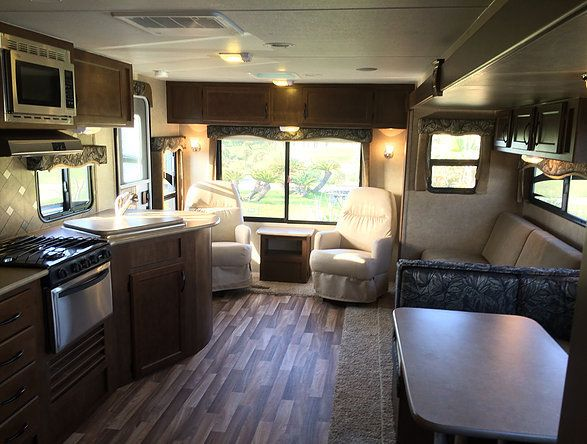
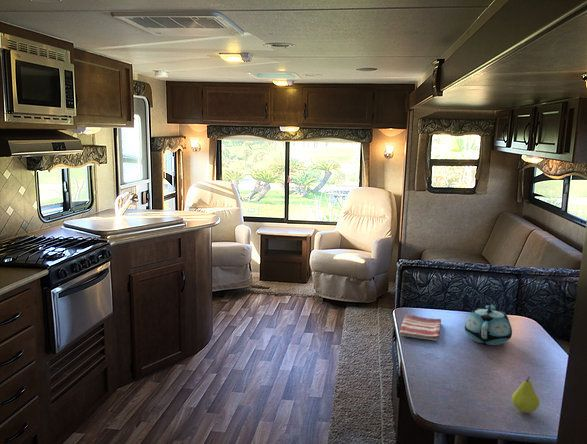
+ fruit [511,375,541,414]
+ dish towel [398,314,442,342]
+ teapot [464,302,513,346]
